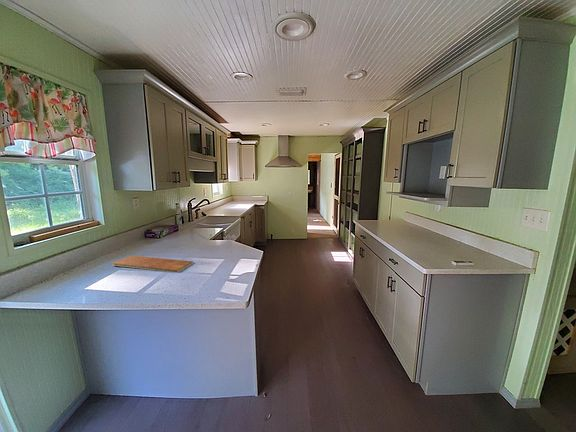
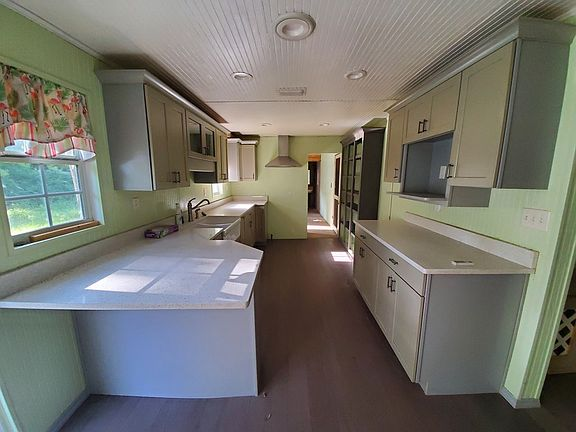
- chopping board [111,255,194,274]
